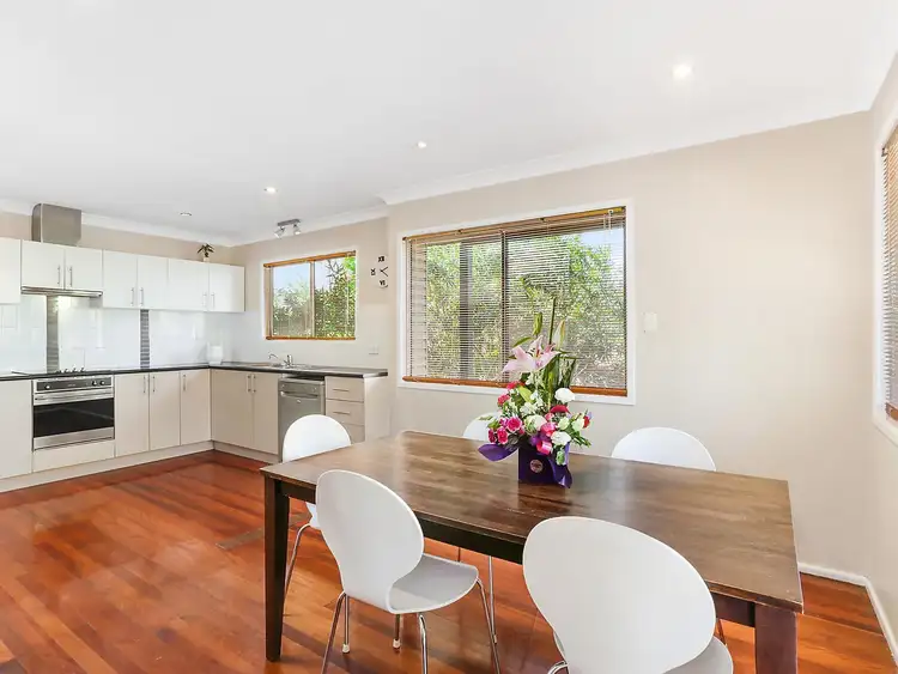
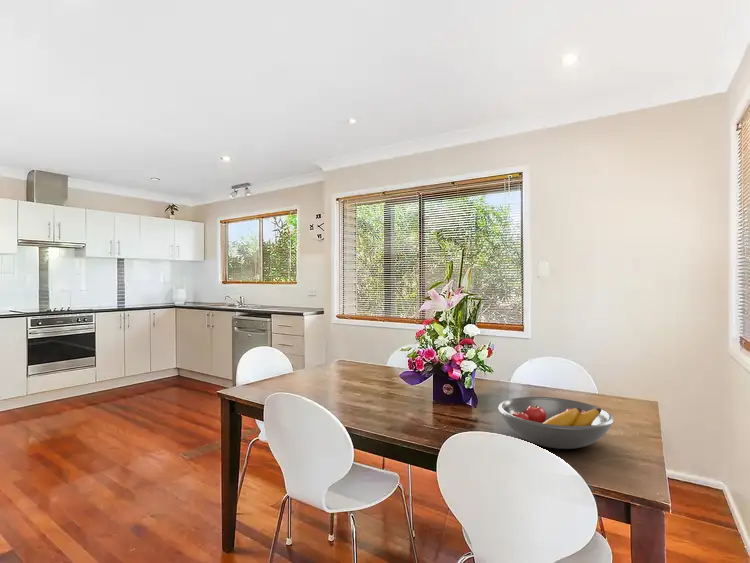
+ fruit bowl [497,396,615,450]
